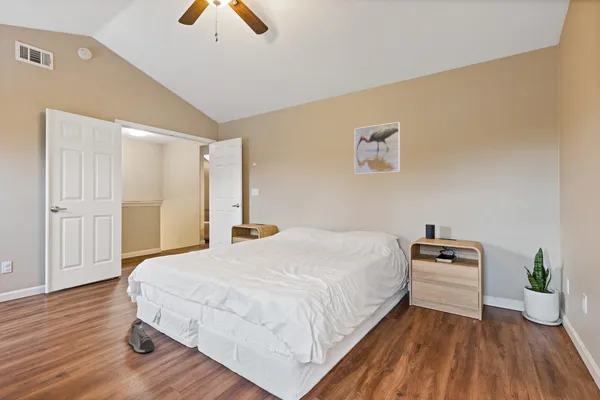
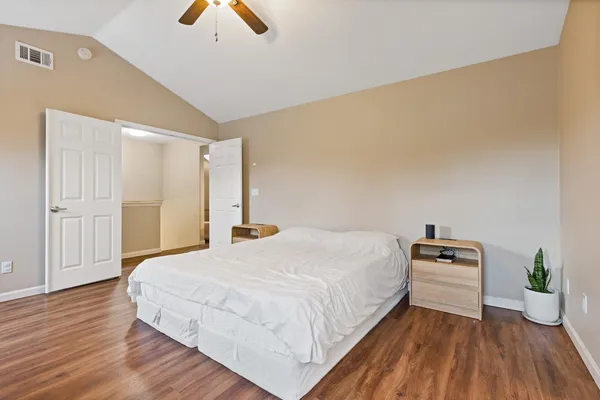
- sneaker [128,320,156,354]
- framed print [354,121,401,175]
